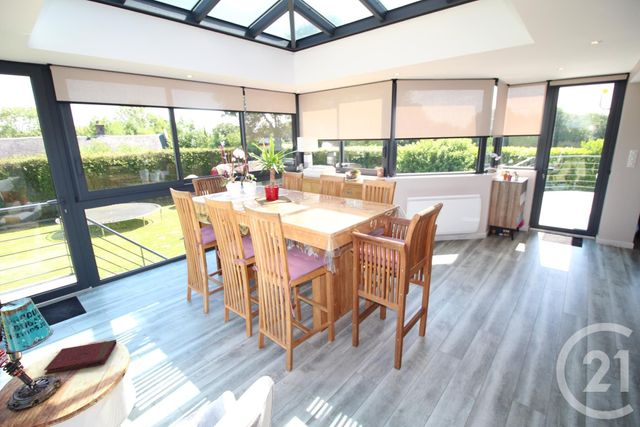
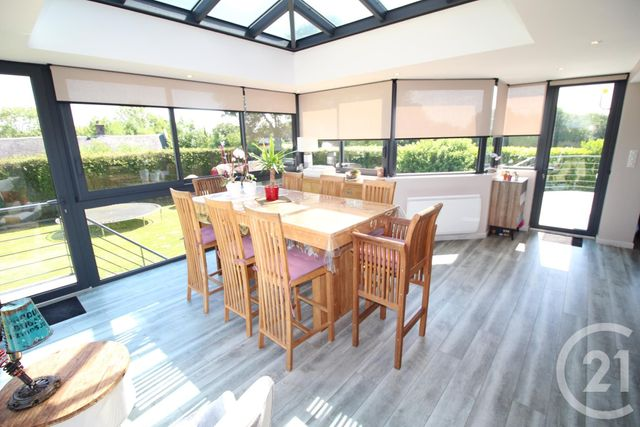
- book [43,339,118,375]
